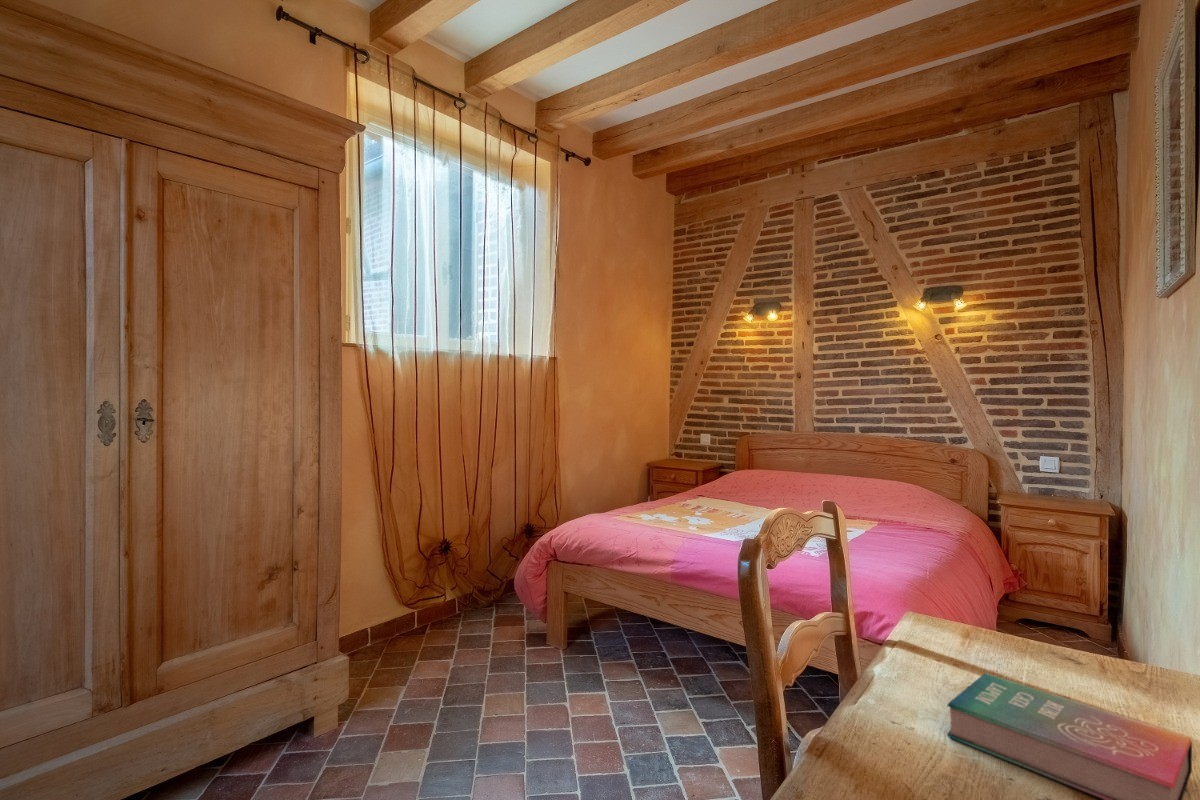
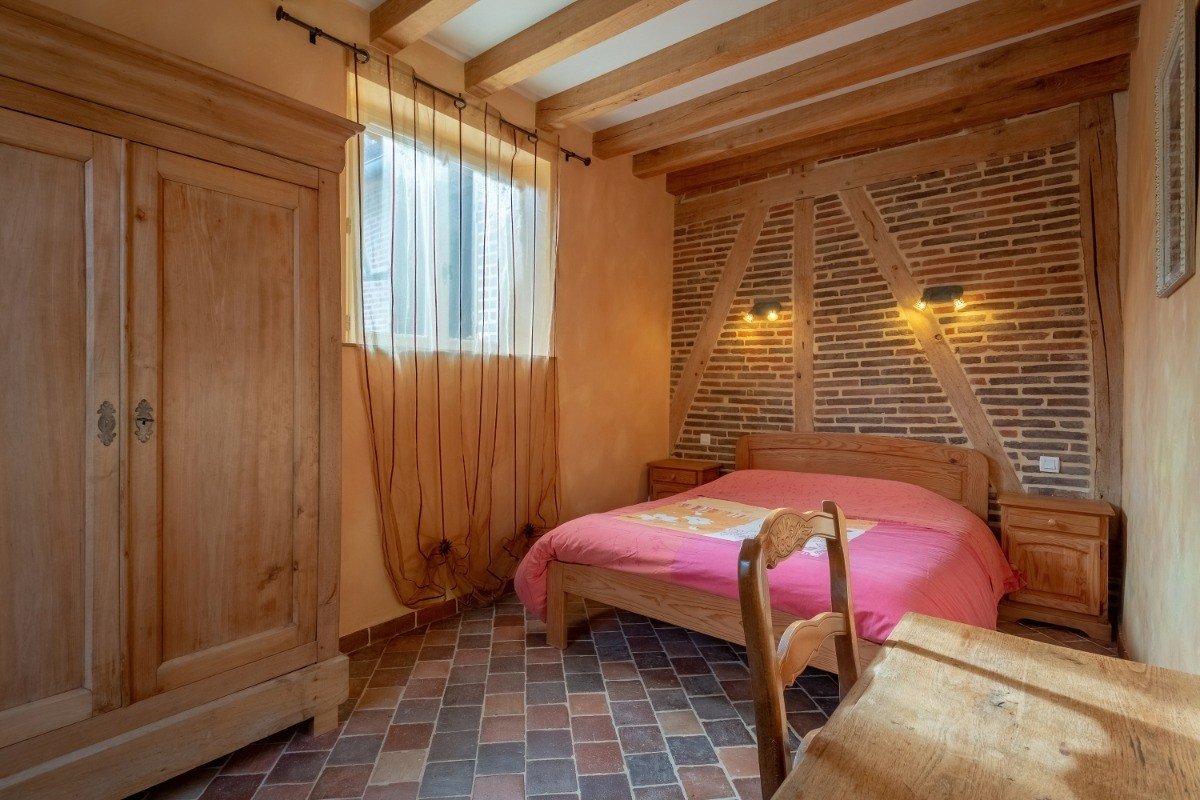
- book [946,672,1193,800]
